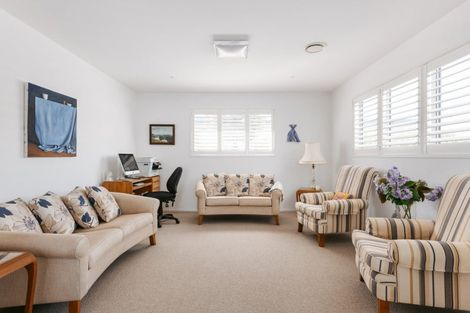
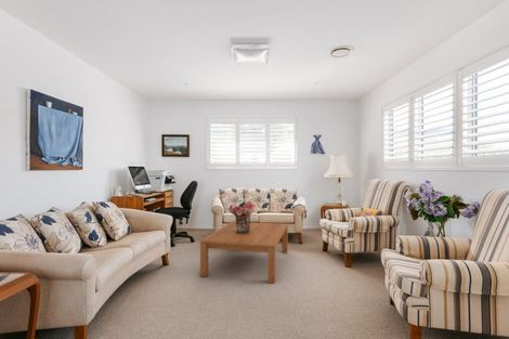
+ bouquet [227,200,256,234]
+ coffee table [199,221,289,285]
